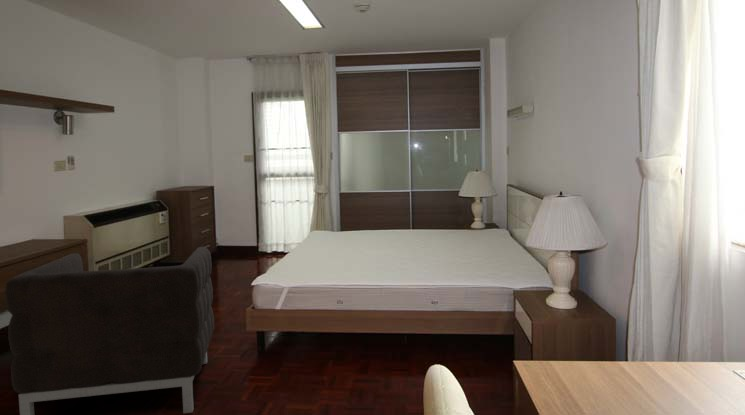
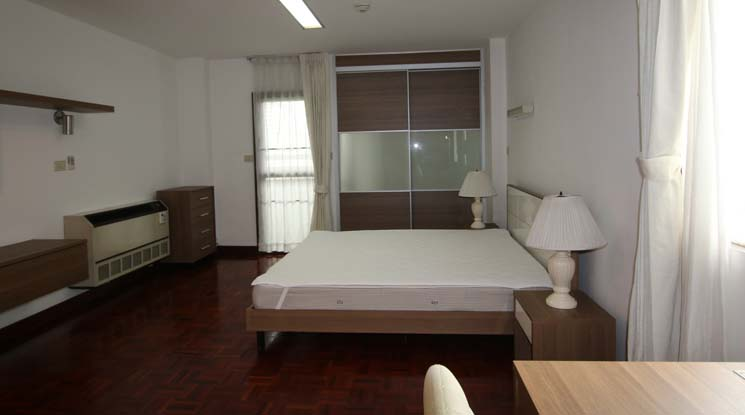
- armchair [4,246,215,415]
